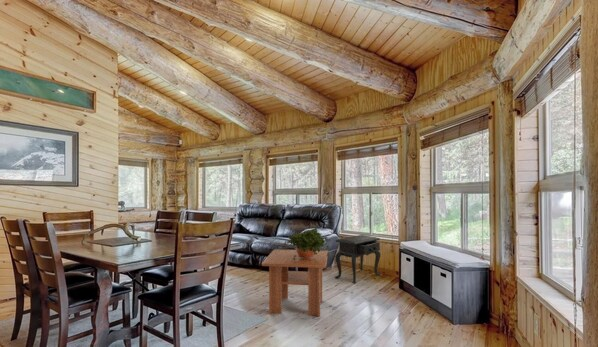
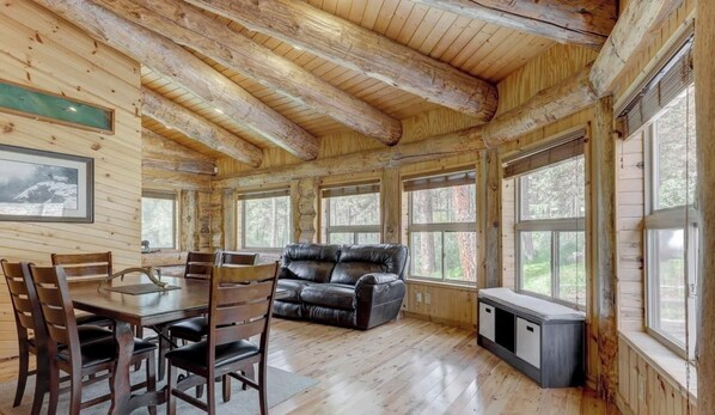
- coffee table [261,248,329,318]
- side table [334,234,382,284]
- potted plant [282,227,332,260]
